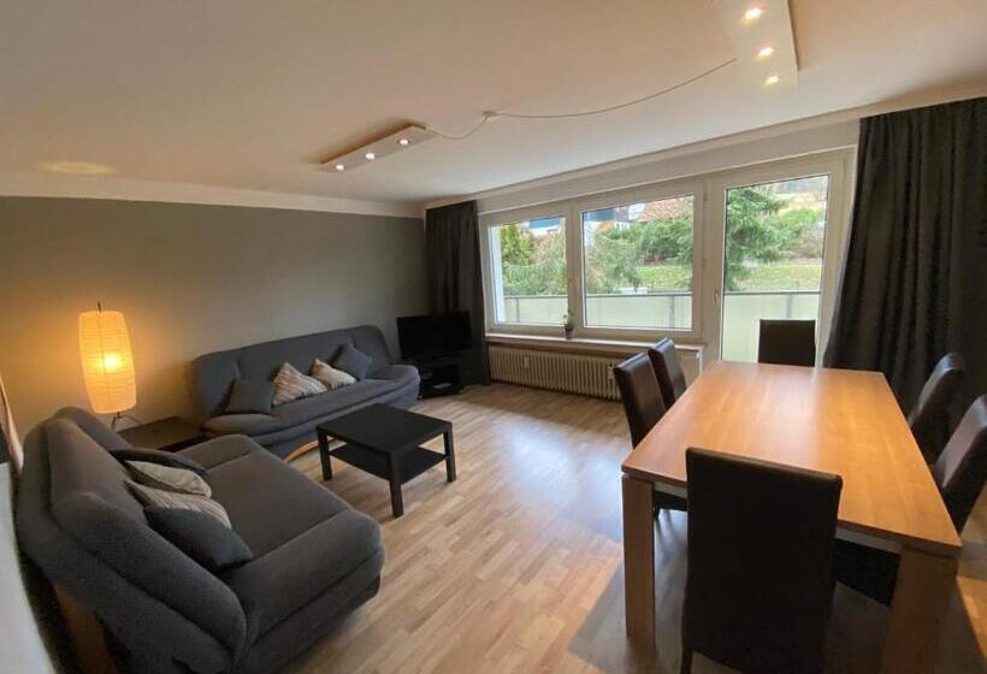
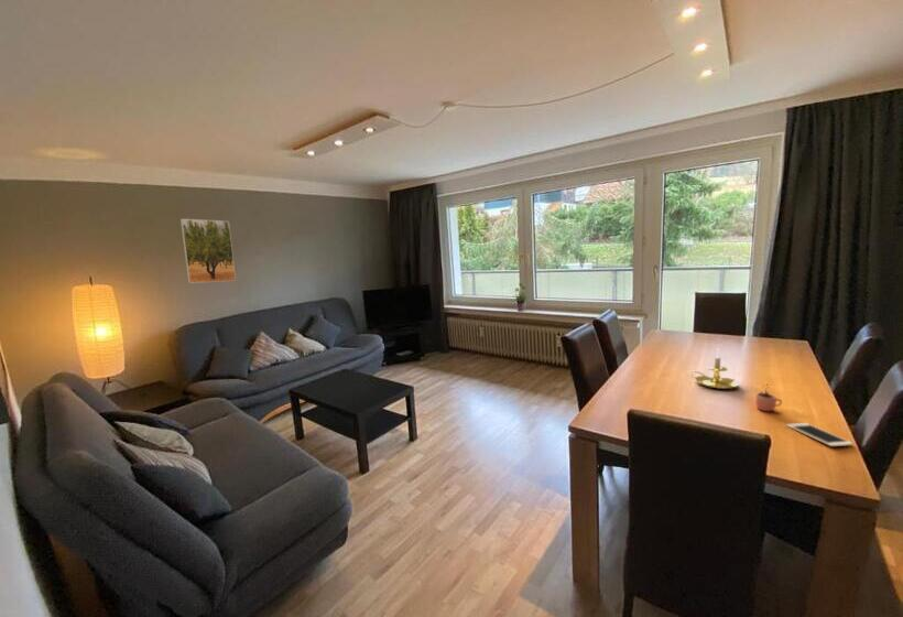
+ cocoa [754,382,783,412]
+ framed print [179,218,237,284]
+ candle holder [687,348,741,390]
+ cell phone [785,422,855,447]
